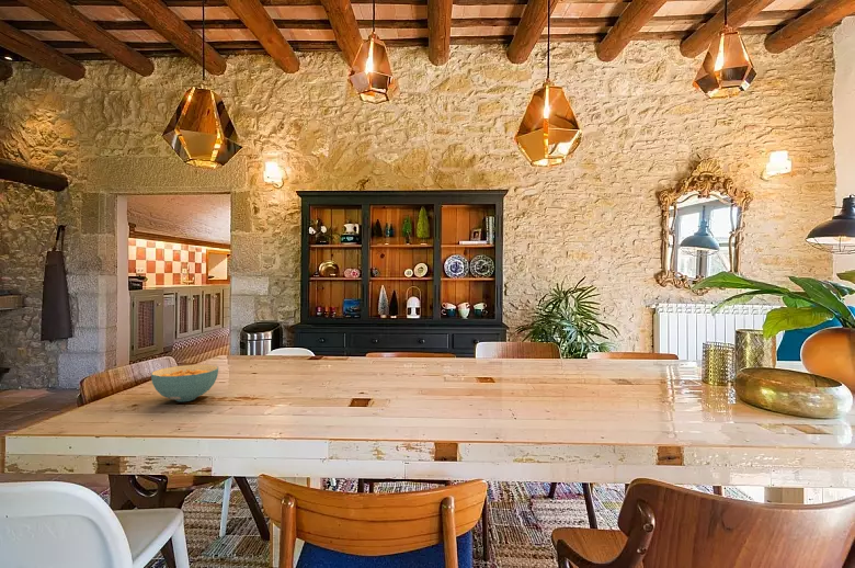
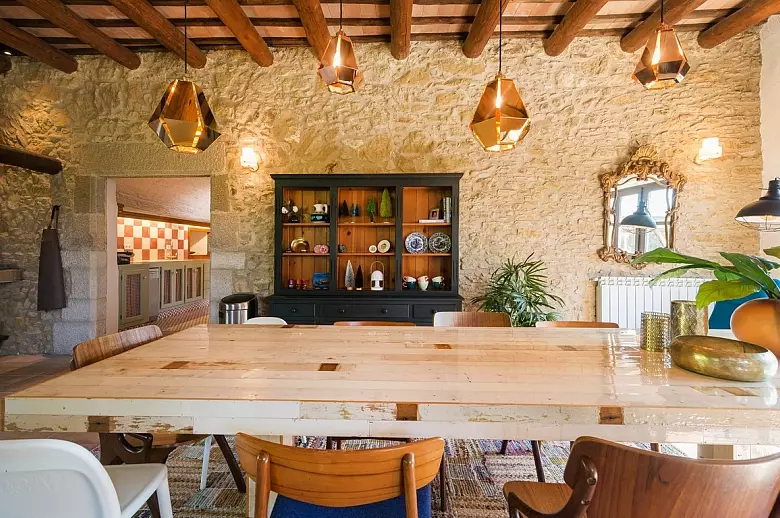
- cereal bowl [150,364,219,402]
